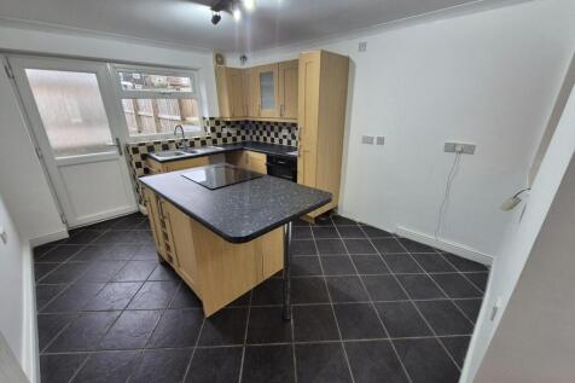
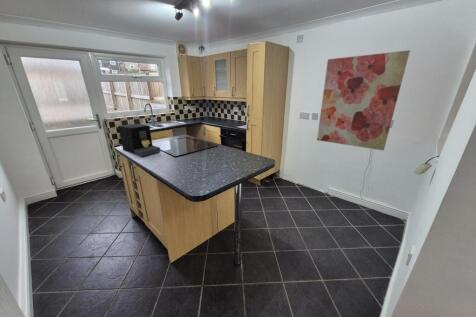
+ wall art [316,49,411,152]
+ coffee maker [117,122,161,157]
